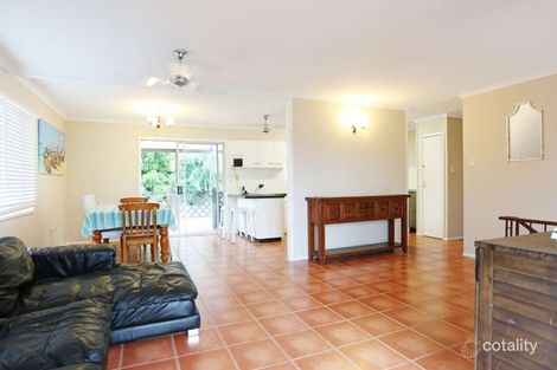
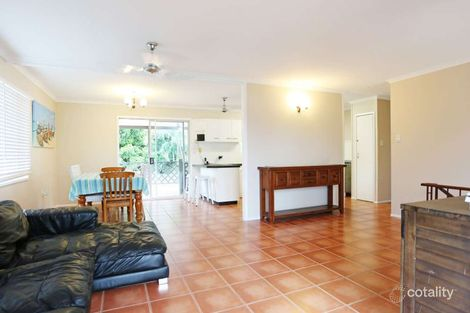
- home mirror [506,100,545,163]
